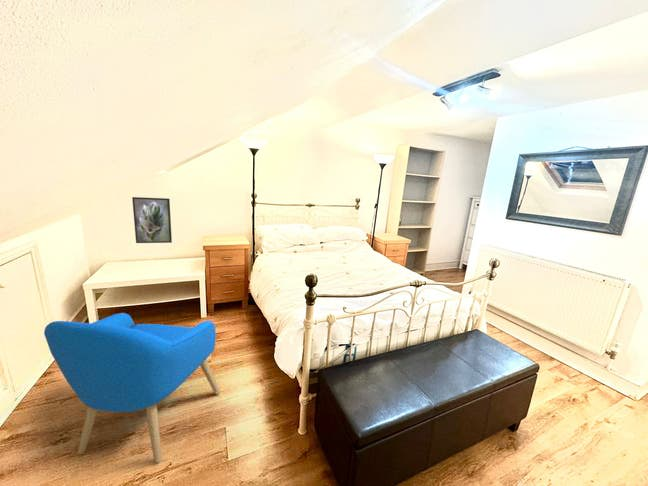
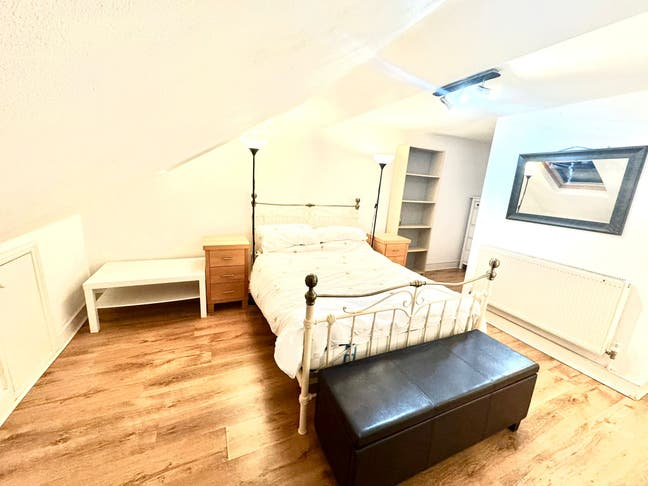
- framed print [131,196,173,244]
- armchair [43,312,222,464]
